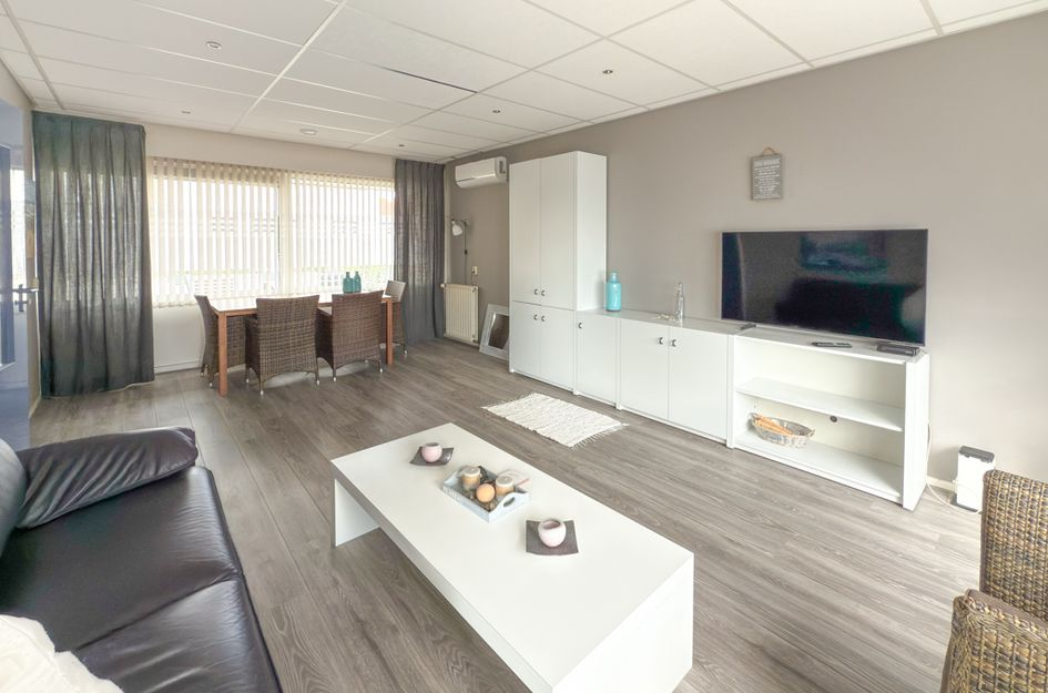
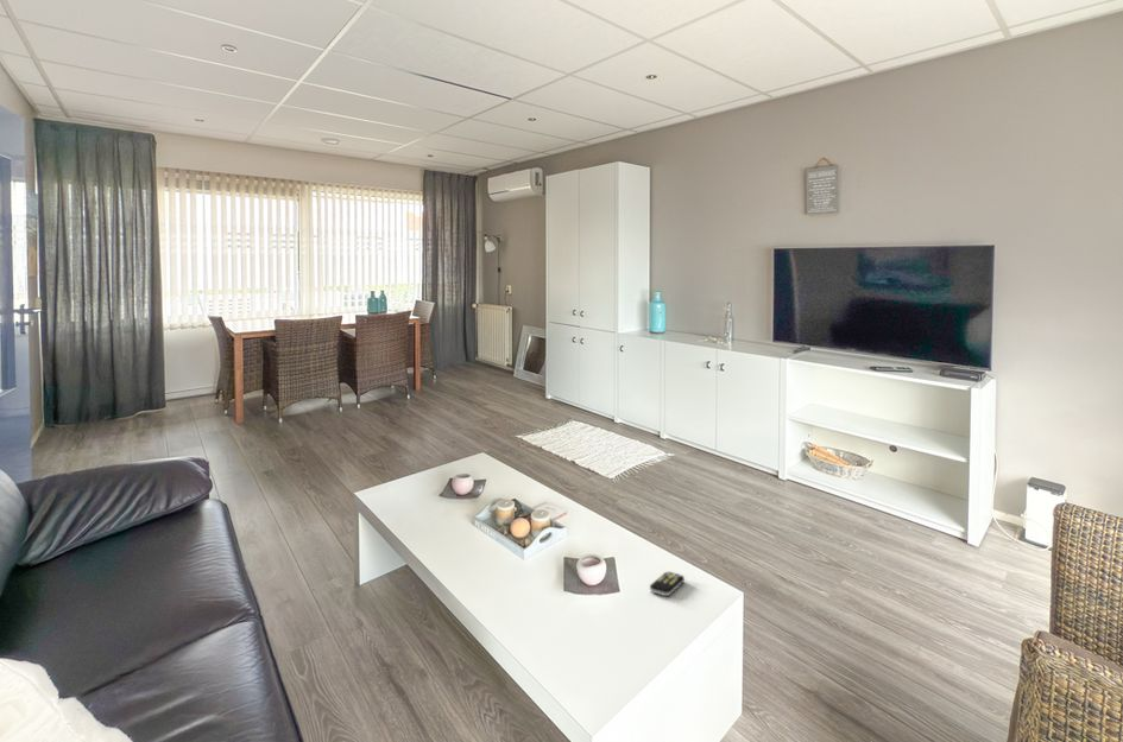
+ remote control [649,570,686,597]
